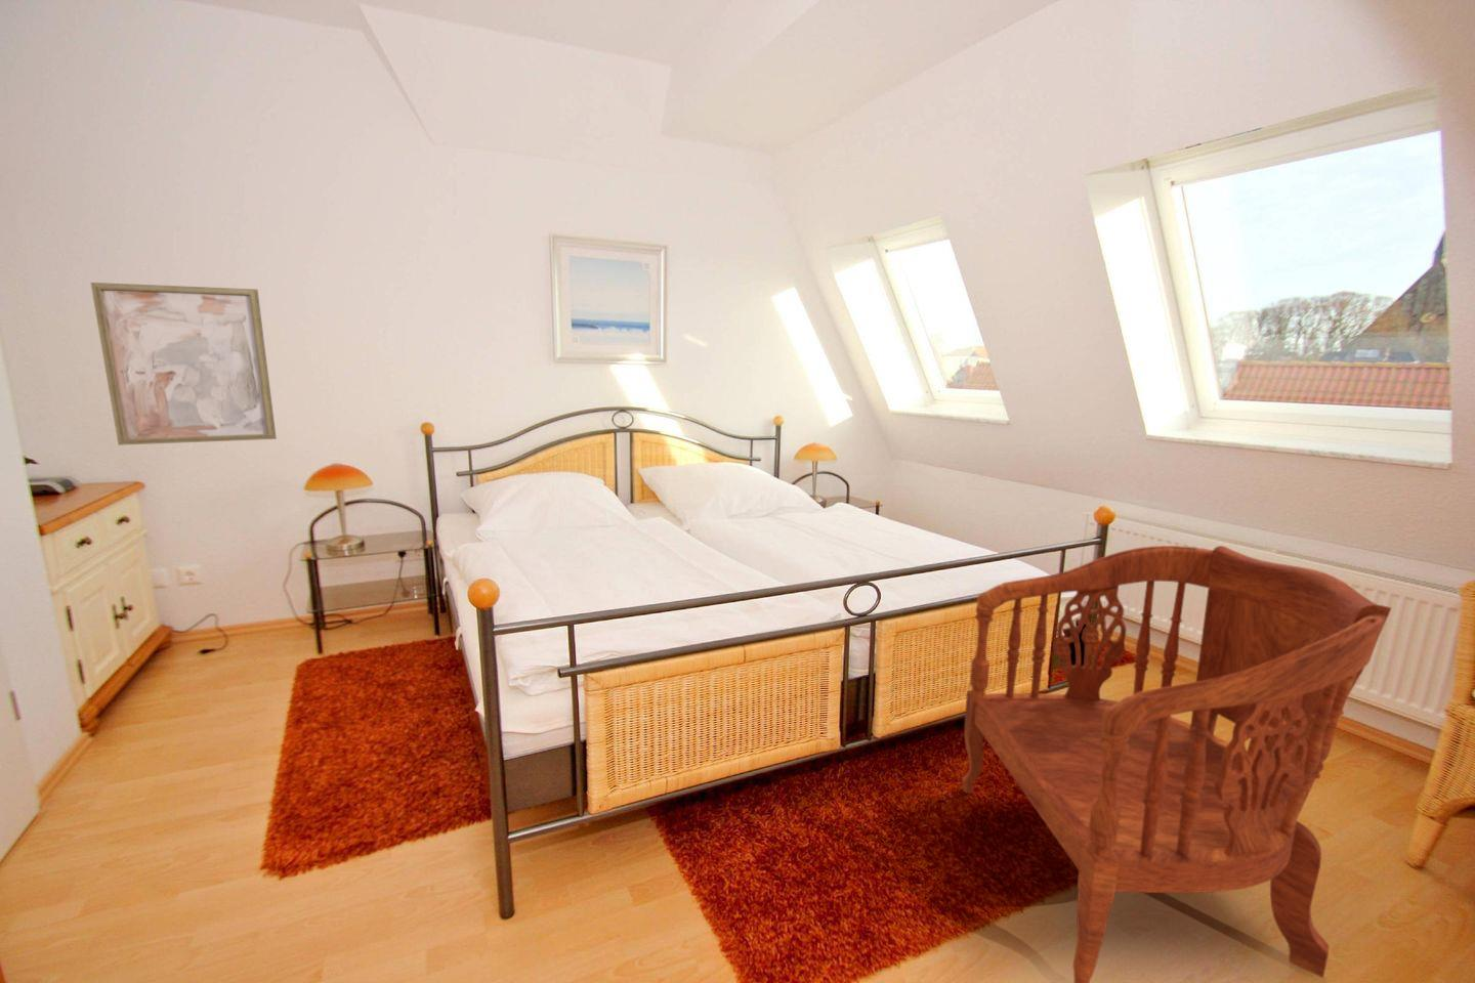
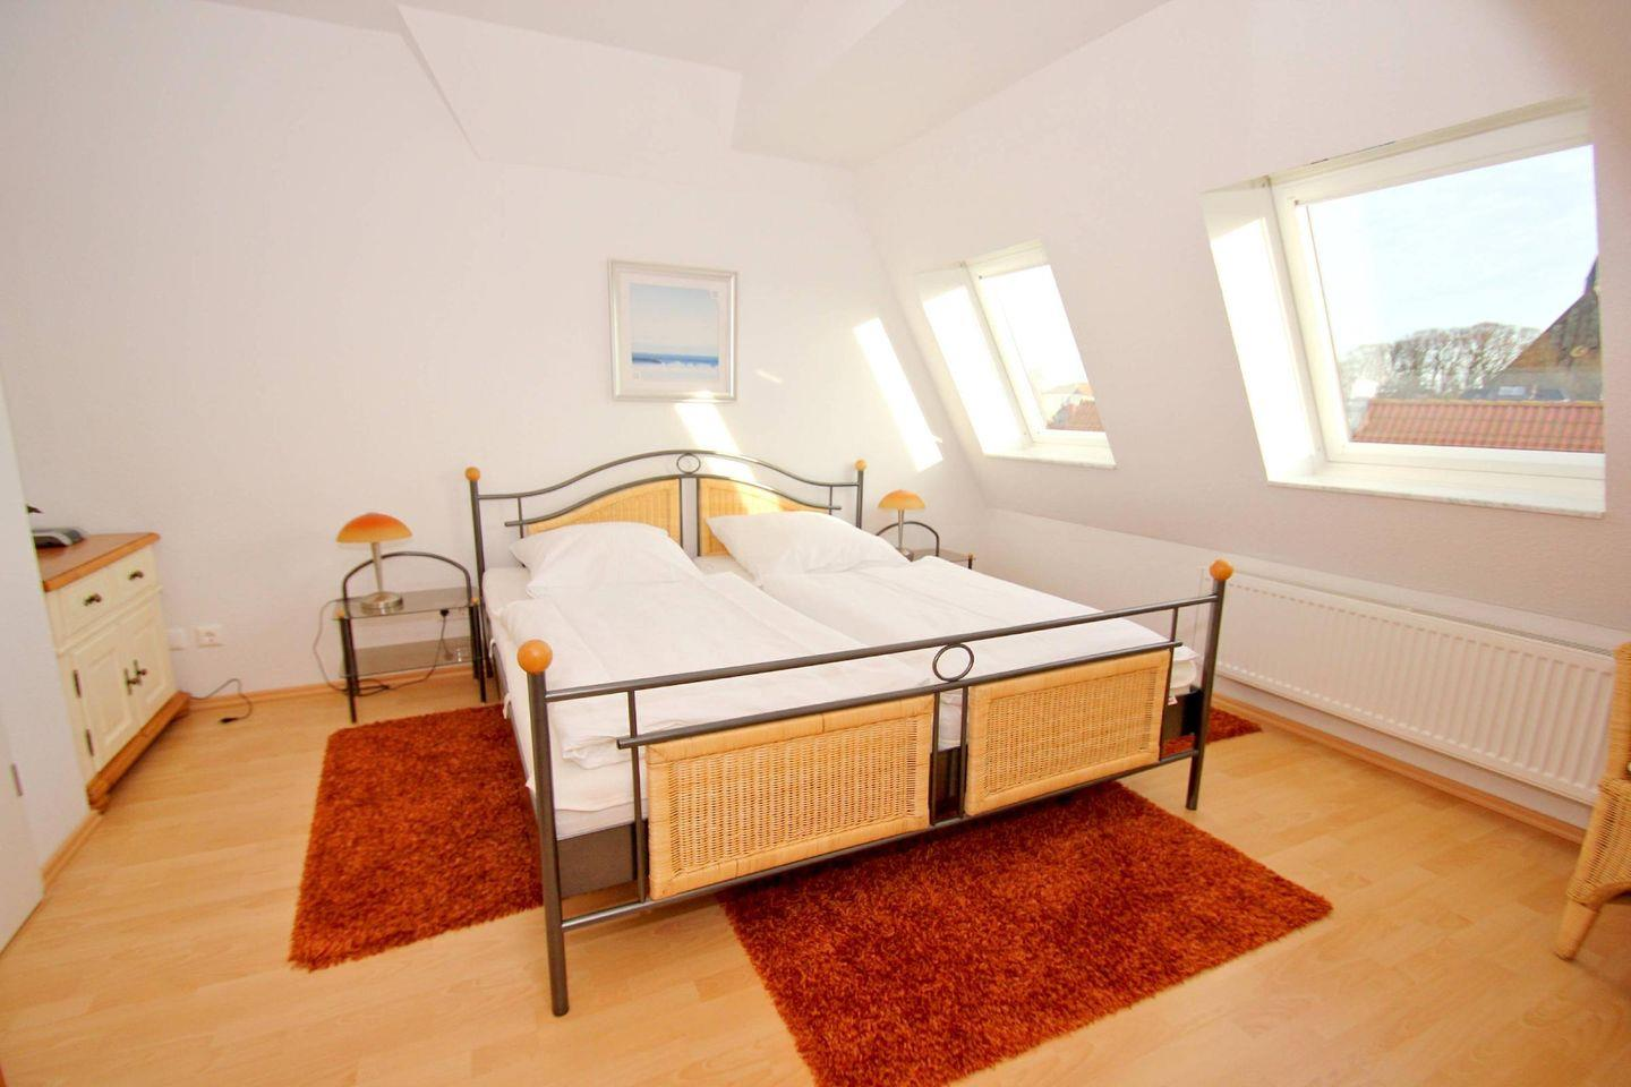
- armchair [960,545,1392,983]
- wall art [90,282,278,447]
